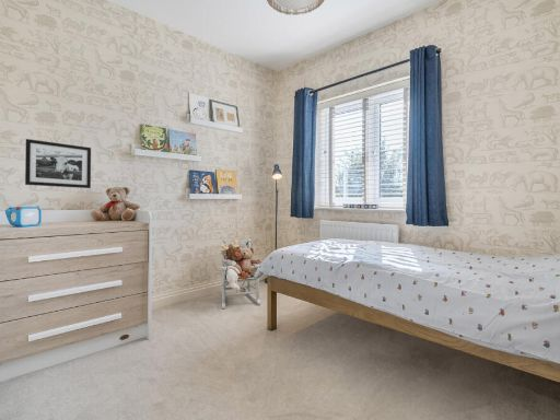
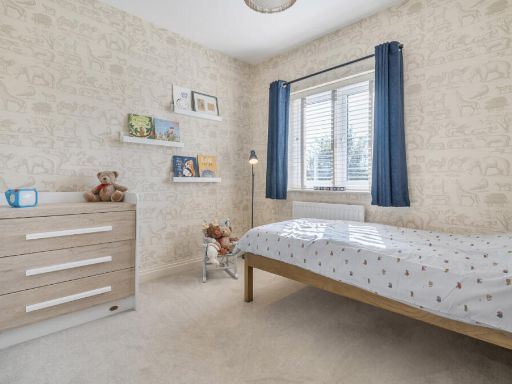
- picture frame [24,138,92,189]
